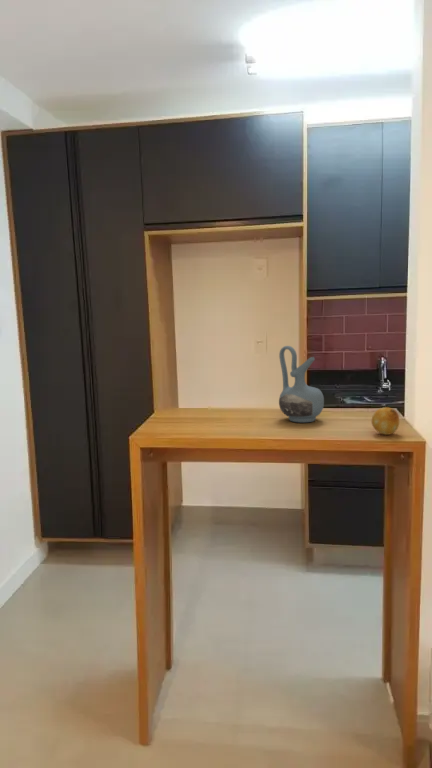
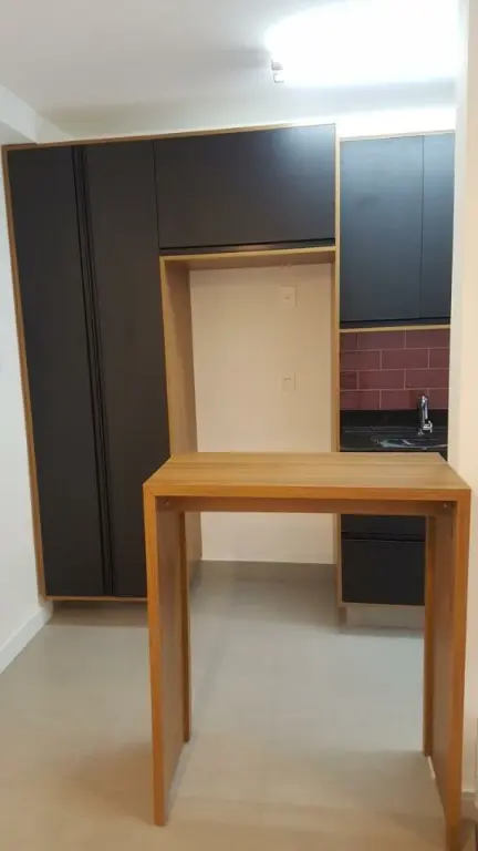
- fruit [371,406,400,436]
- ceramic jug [278,345,325,423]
